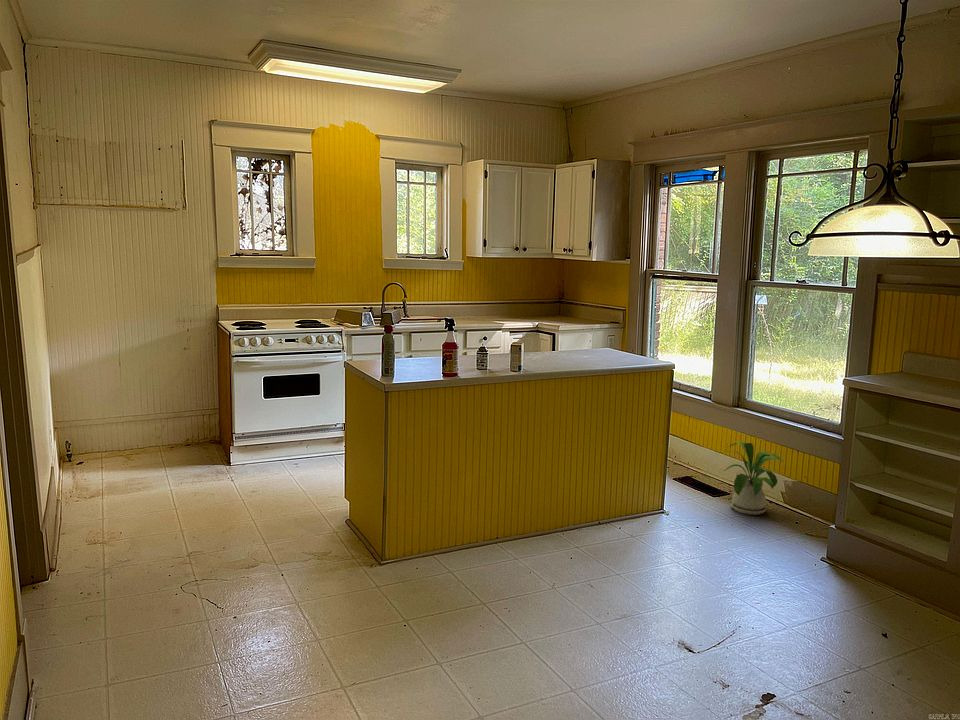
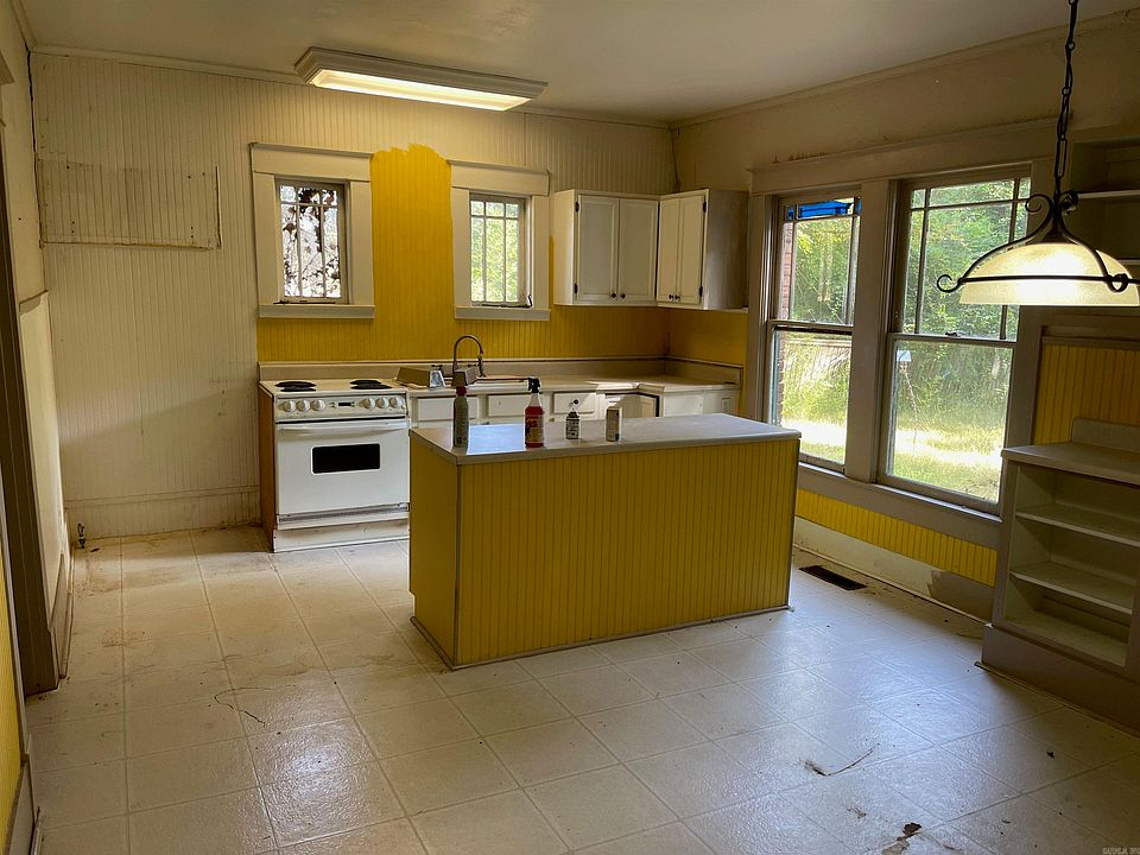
- house plant [723,441,784,516]
